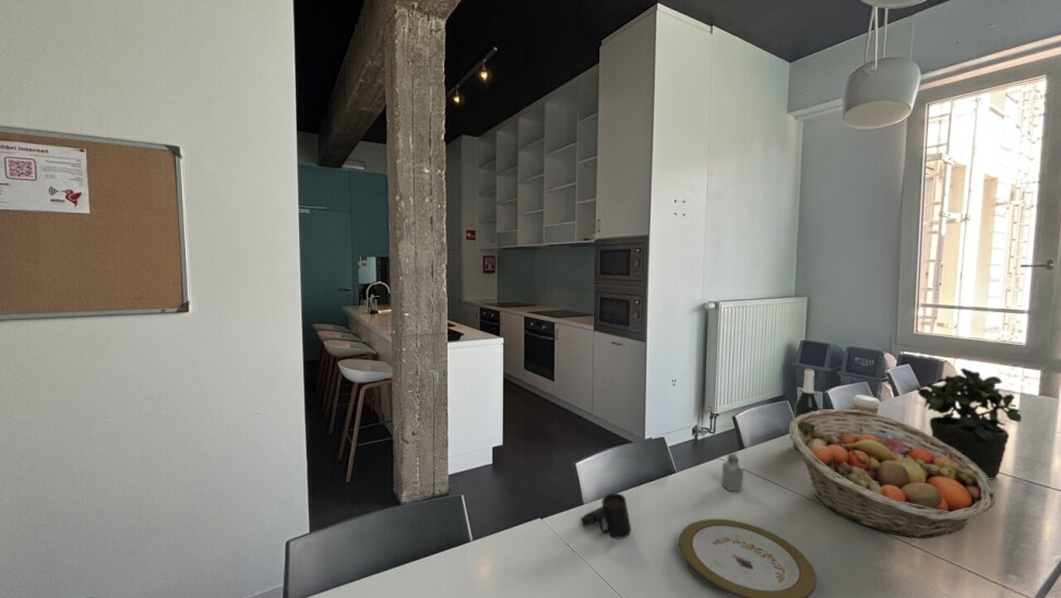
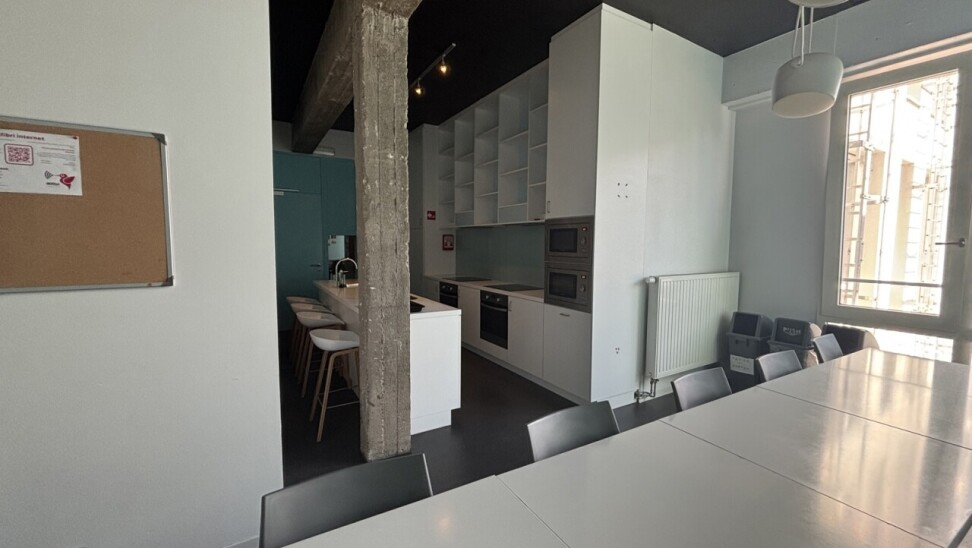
- fruit basket [788,408,997,539]
- saltshaker [720,453,744,492]
- coffee cup [853,394,881,415]
- potted plant [916,368,1023,480]
- coffee mug [580,492,632,539]
- plate [678,518,818,598]
- wine bottle [791,368,821,452]
